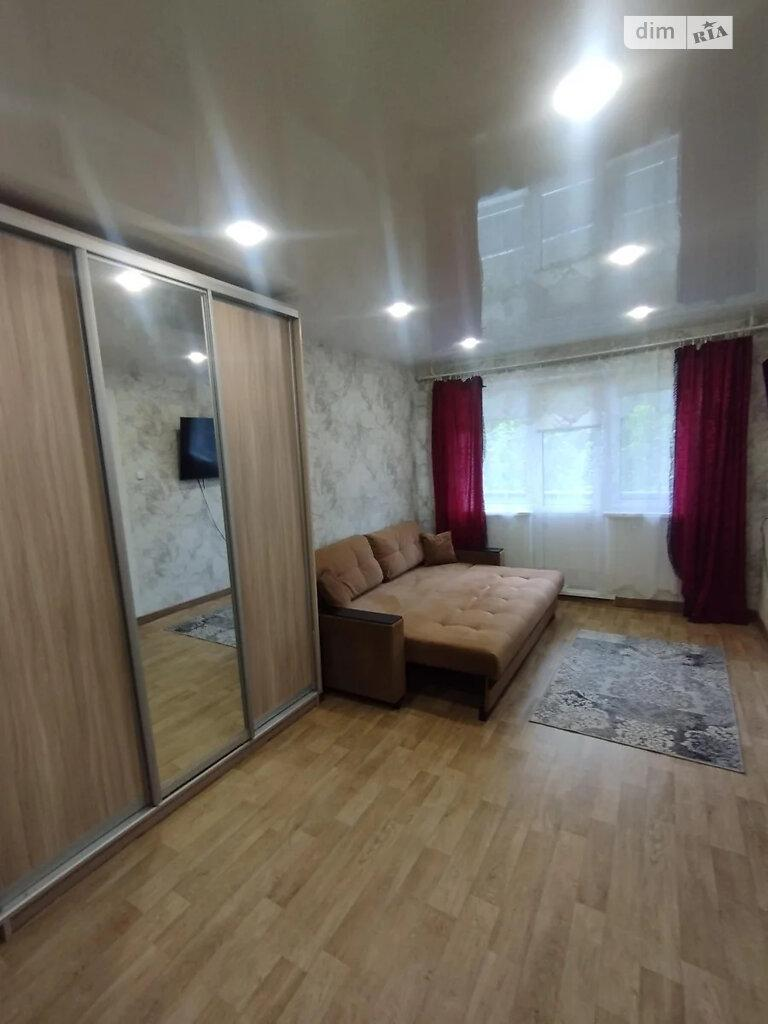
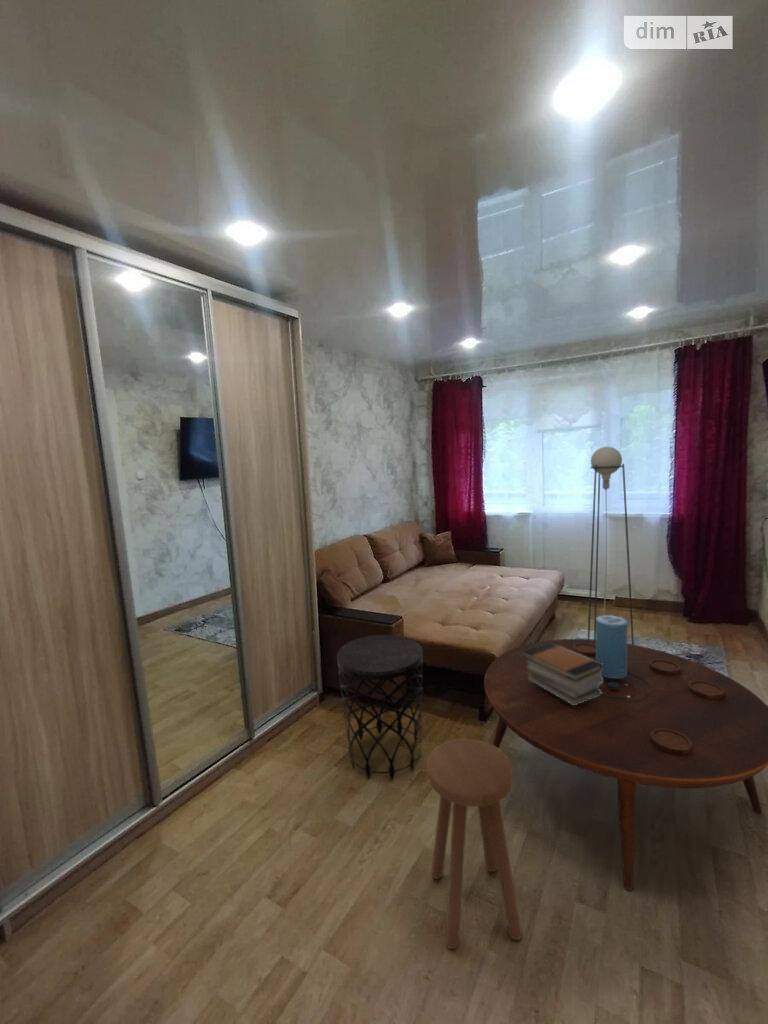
+ floor lamp [587,446,635,645]
+ coffee table [483,638,768,892]
+ book stack [523,642,603,705]
+ decorative vase [596,614,628,678]
+ side table [336,634,424,781]
+ stool [426,738,523,950]
